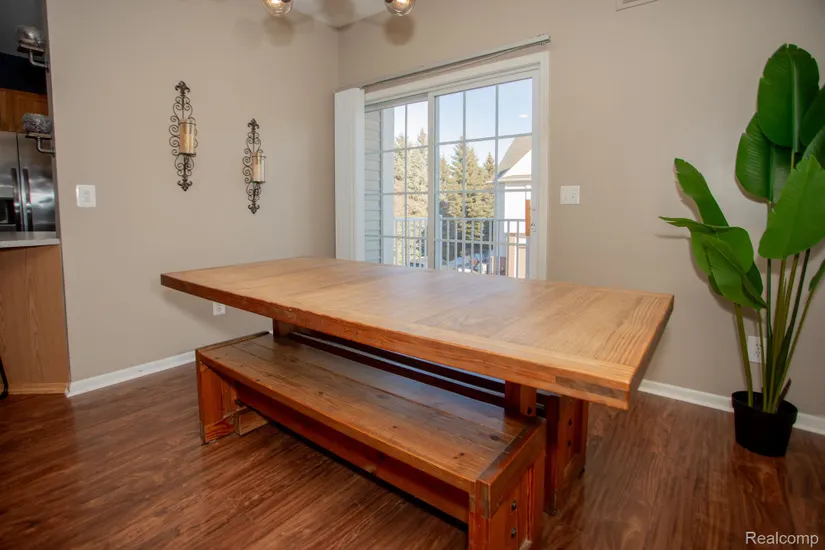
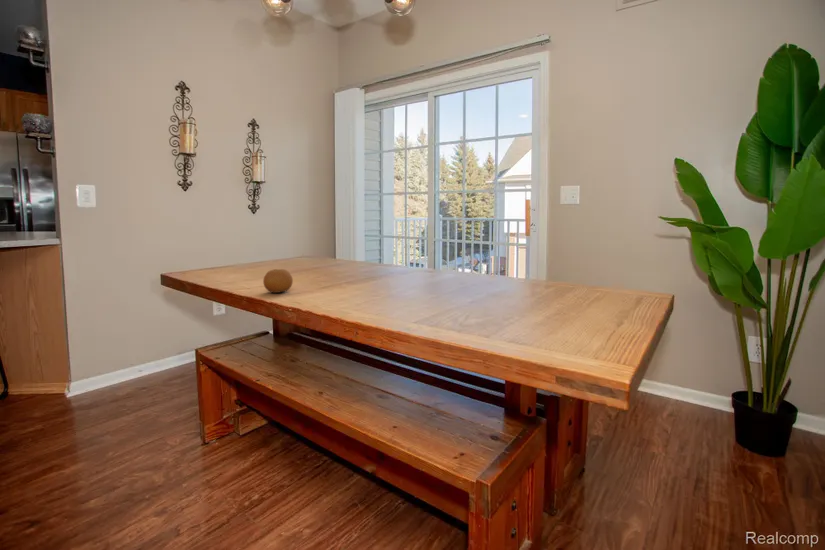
+ fruit [262,268,294,294]
